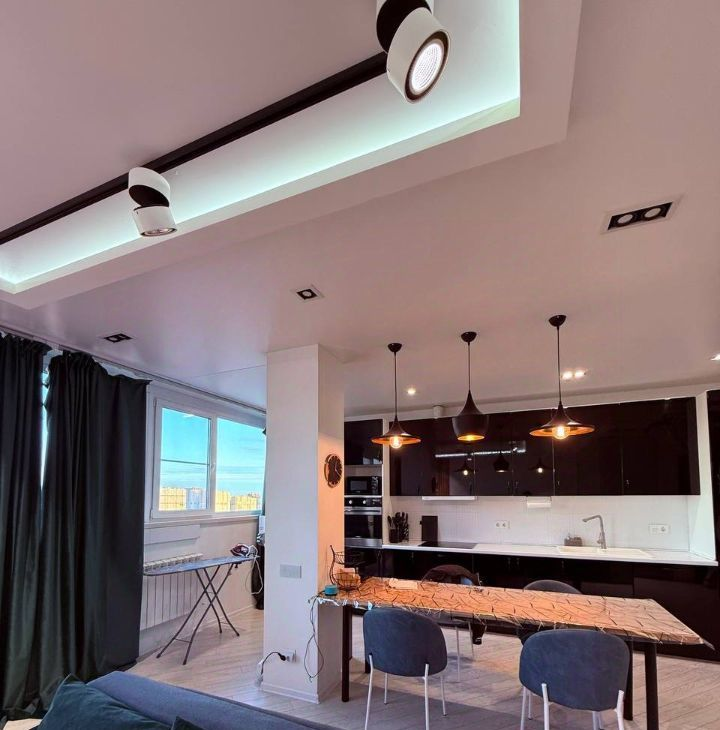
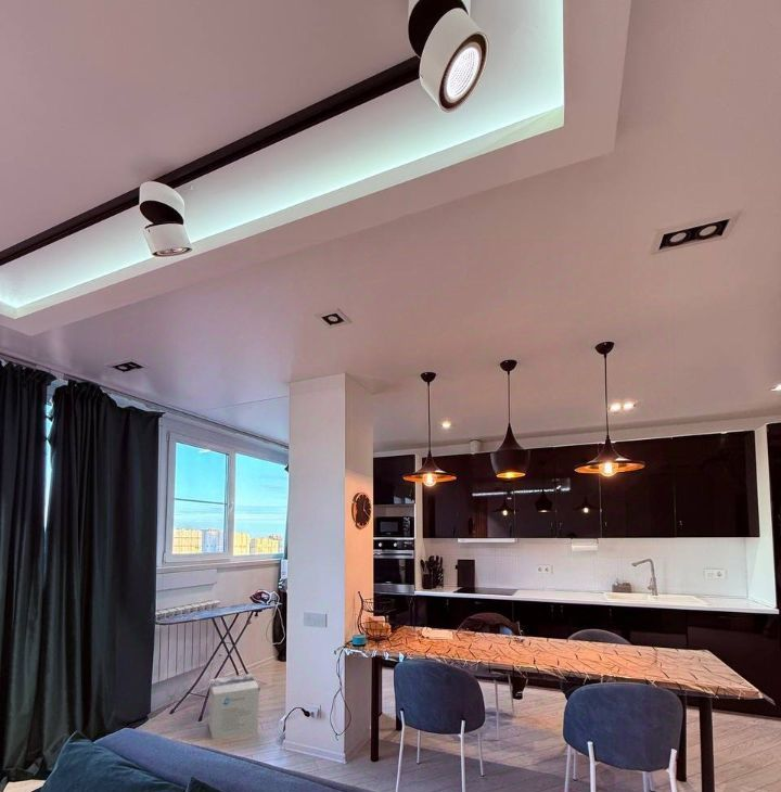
+ cardboard box [207,673,260,740]
